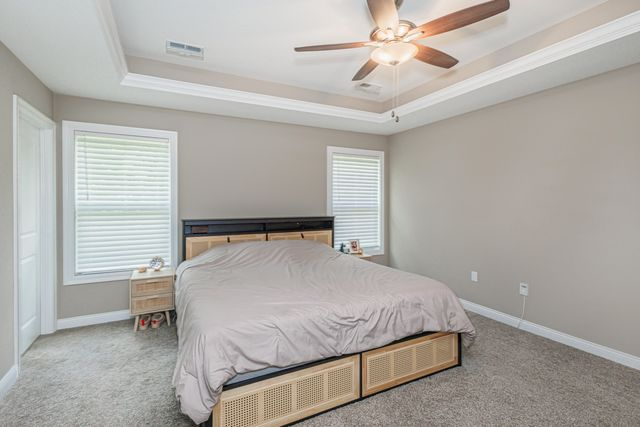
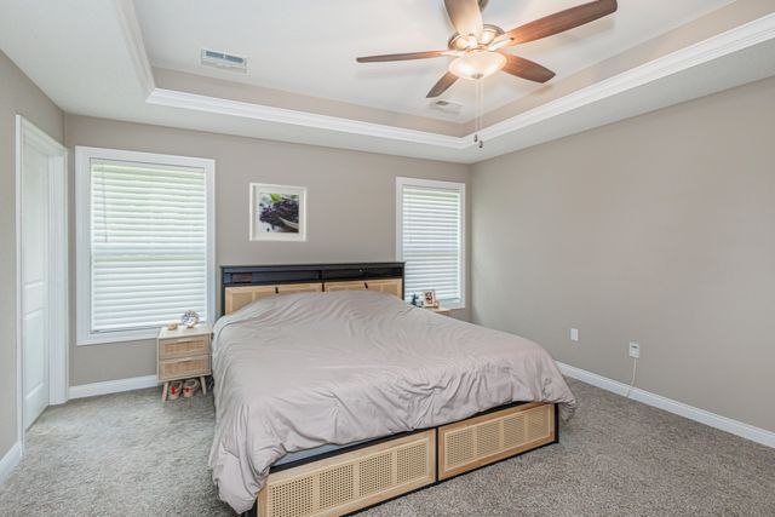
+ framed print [248,182,309,243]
